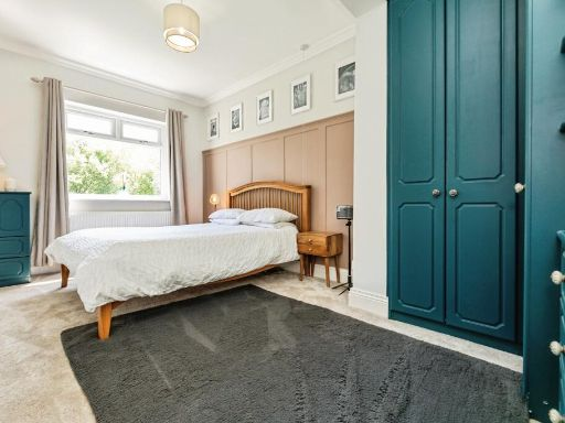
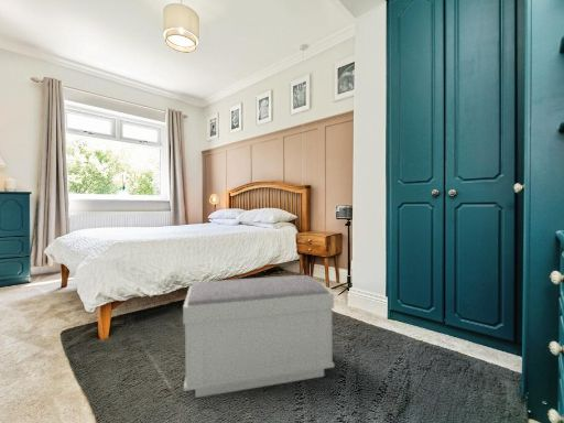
+ bench [182,274,335,399]
